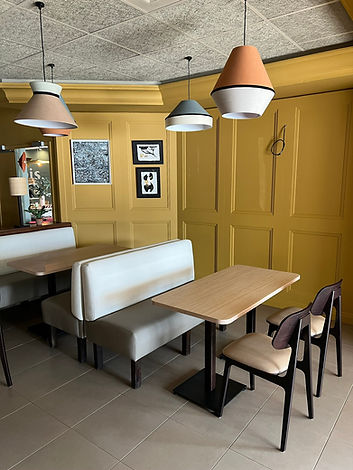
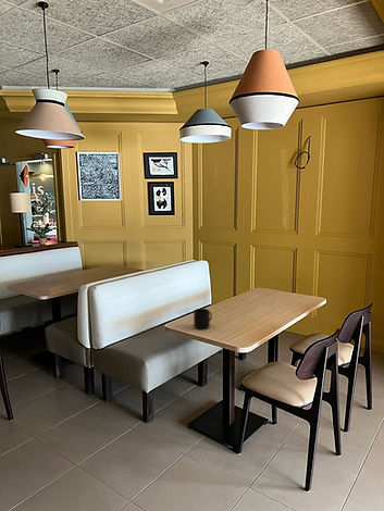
+ mug [193,308,213,331]
